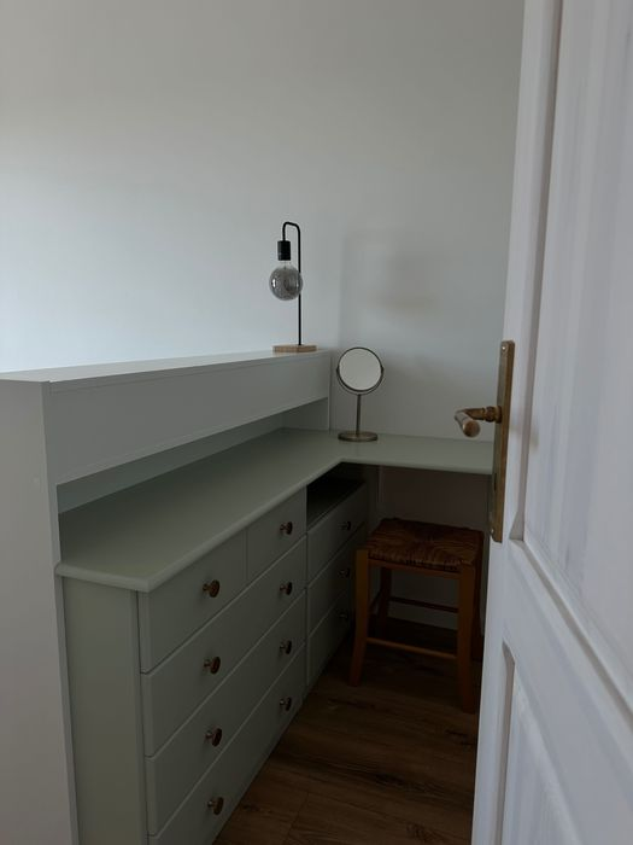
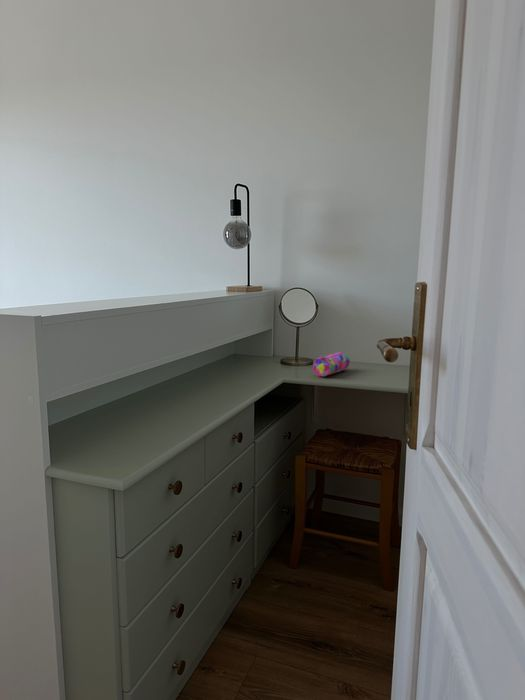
+ pencil case [312,351,351,377]
